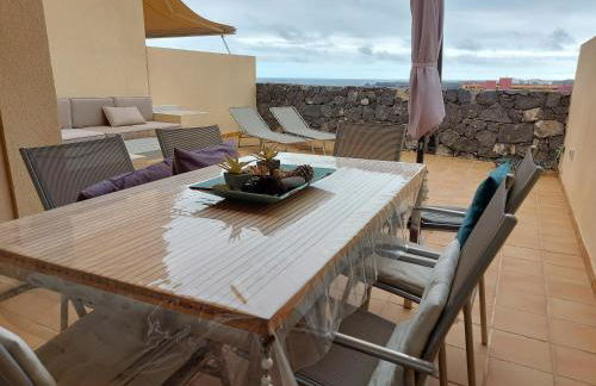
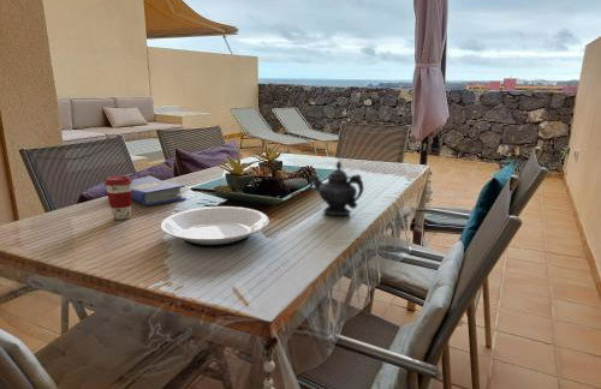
+ teapot [310,160,365,216]
+ coffee cup [103,174,132,221]
+ hardcover book [131,174,188,207]
+ plate [160,205,270,249]
